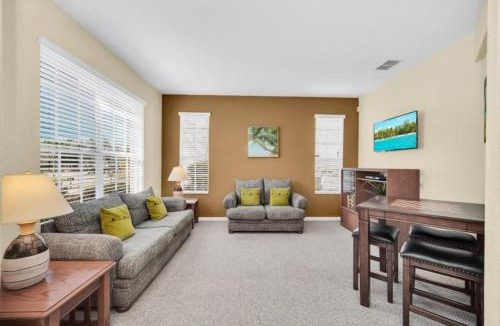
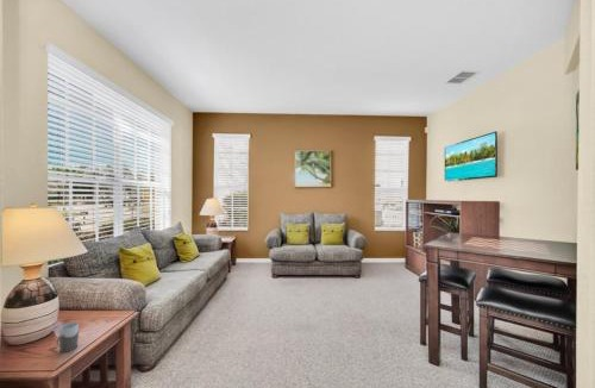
+ mug [55,321,80,353]
